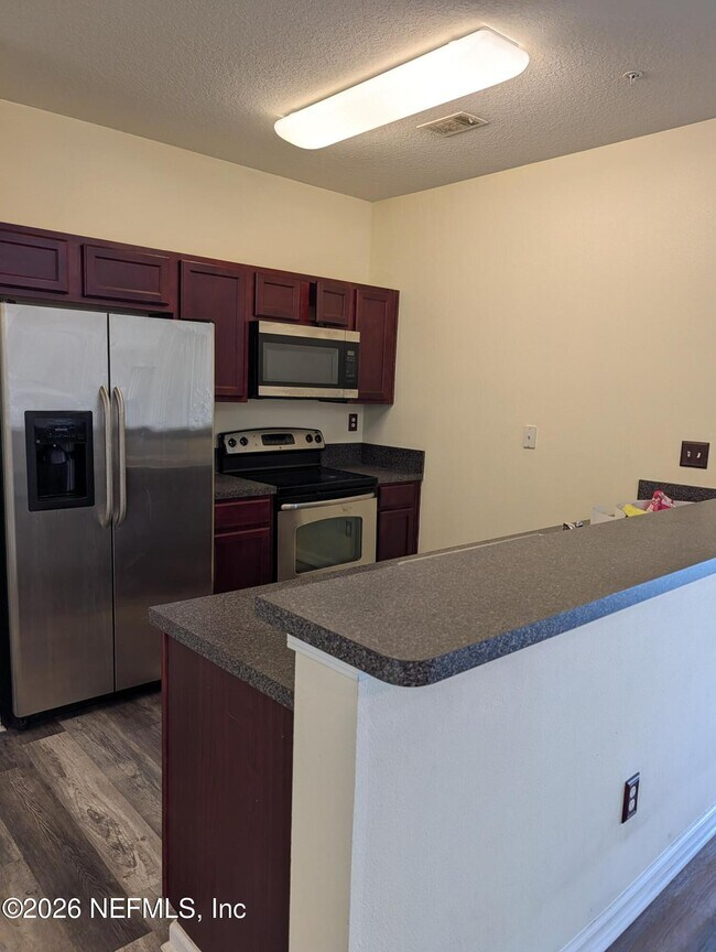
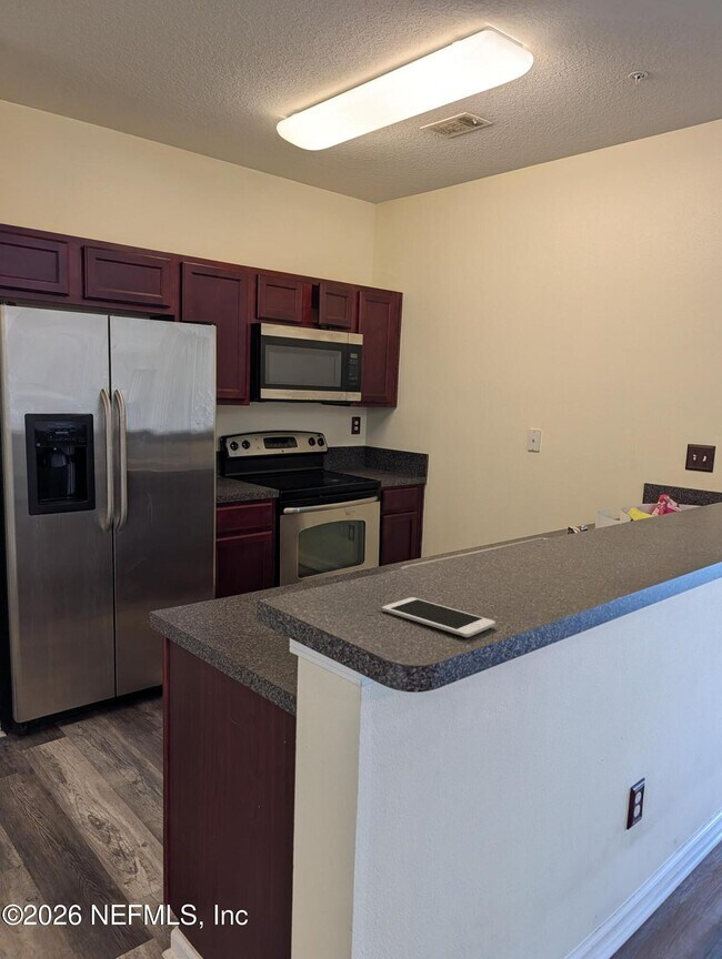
+ cell phone [381,596,497,638]
